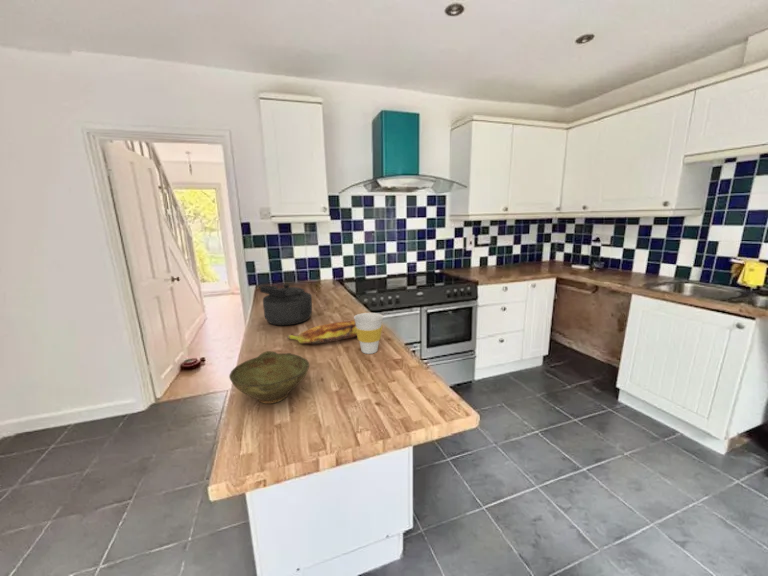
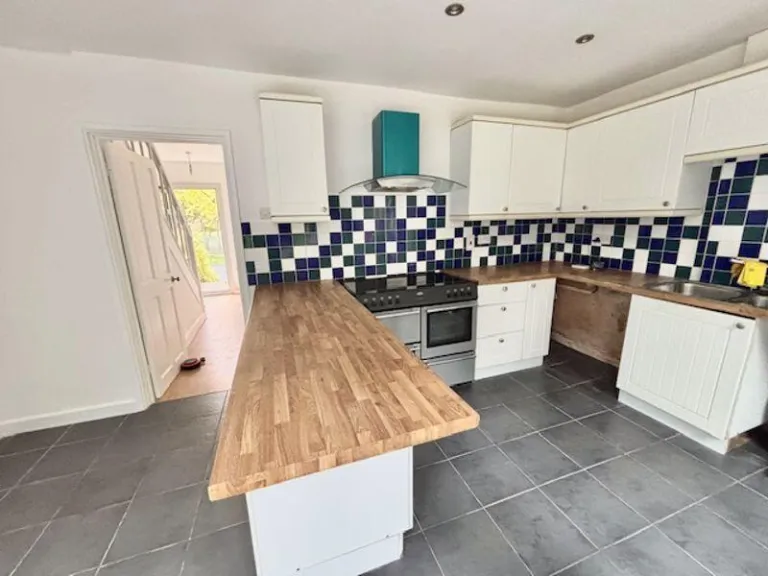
- banana [286,319,357,345]
- cup [353,312,384,355]
- bowl [228,350,310,405]
- kettle [259,283,313,326]
